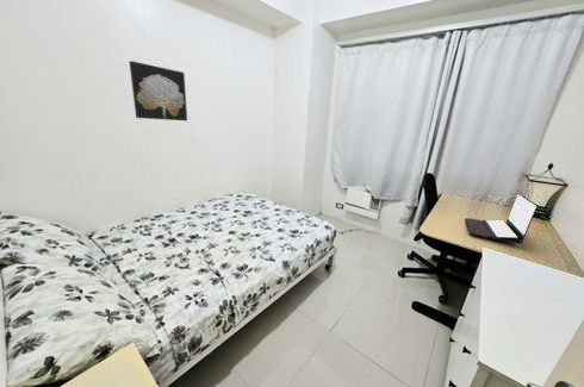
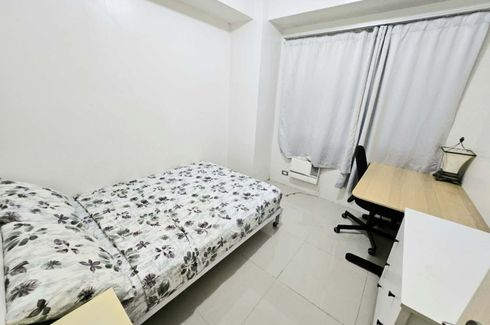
- wall art [129,60,188,123]
- laptop [464,192,539,245]
